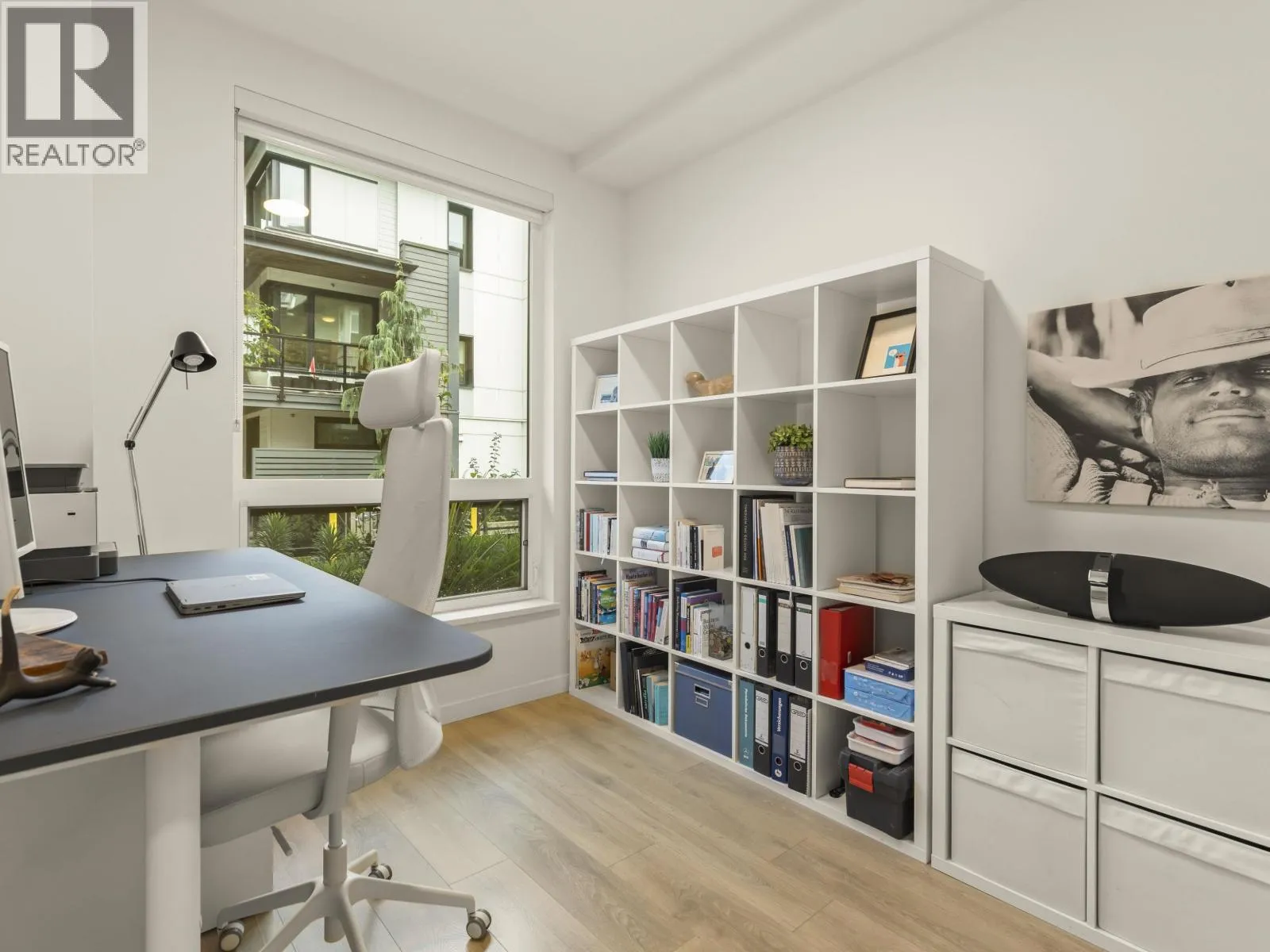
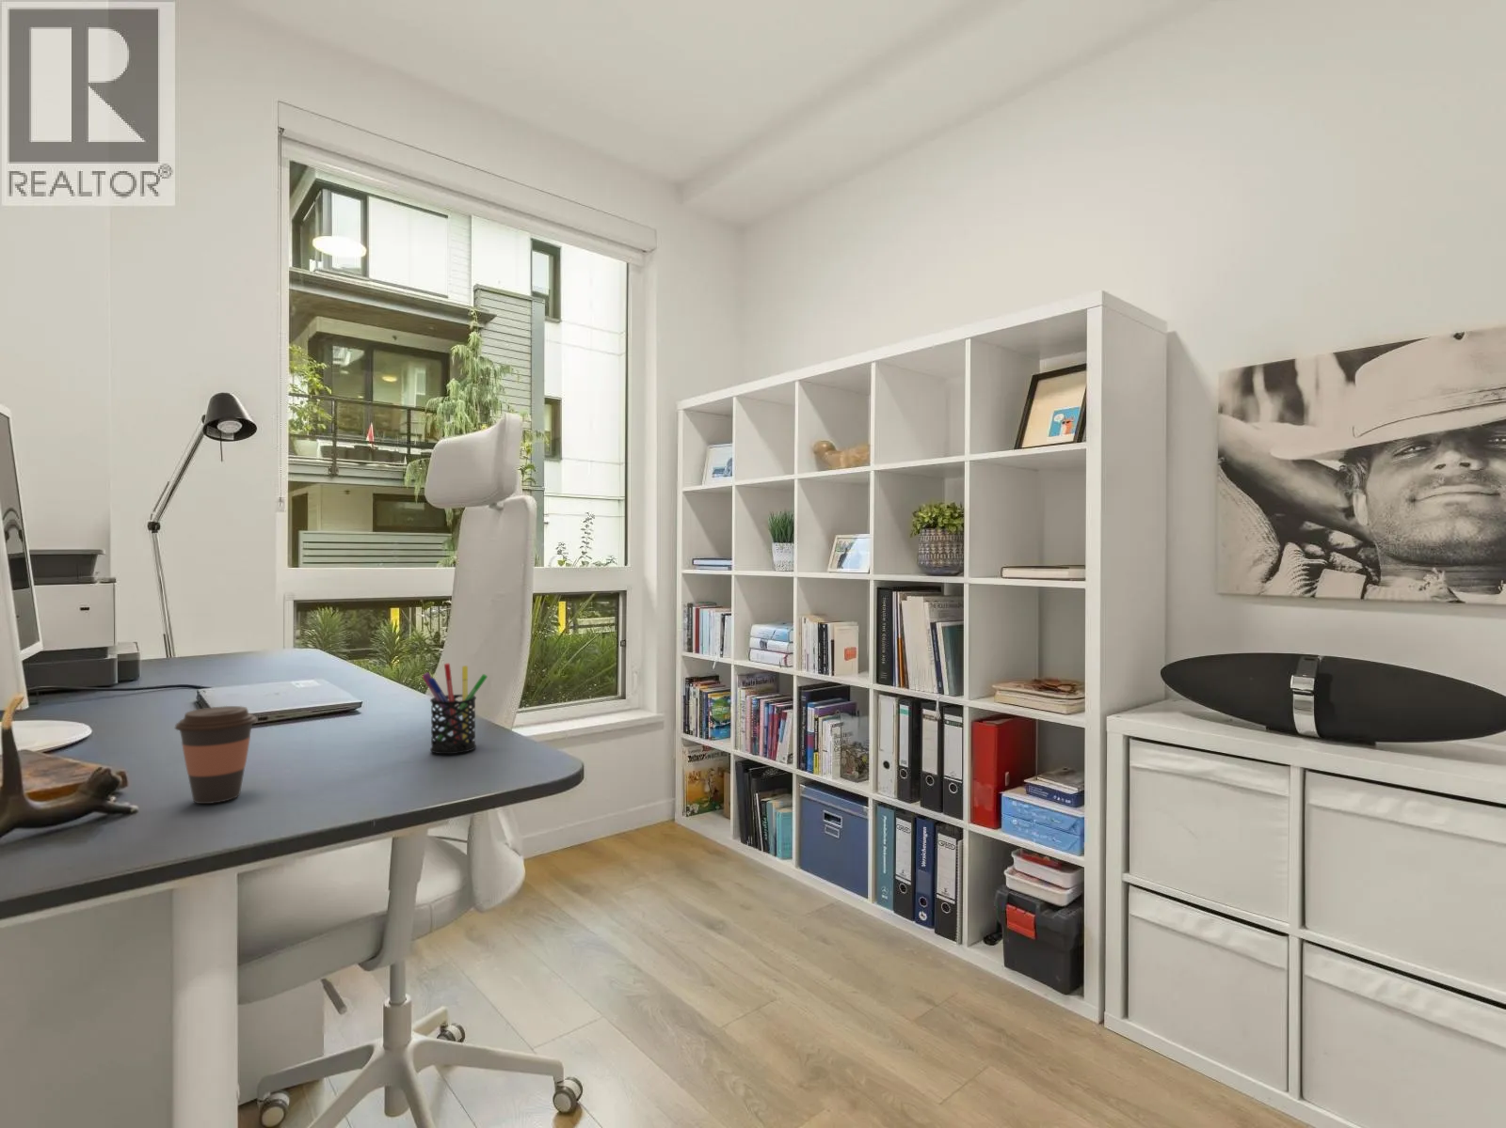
+ pen holder [421,662,489,755]
+ coffee cup [174,705,257,805]
